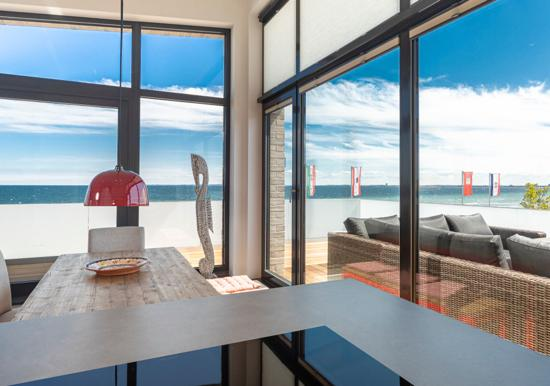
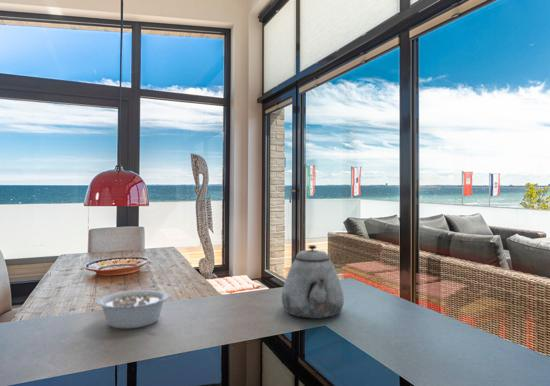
+ legume [95,289,171,329]
+ teapot [281,244,345,320]
